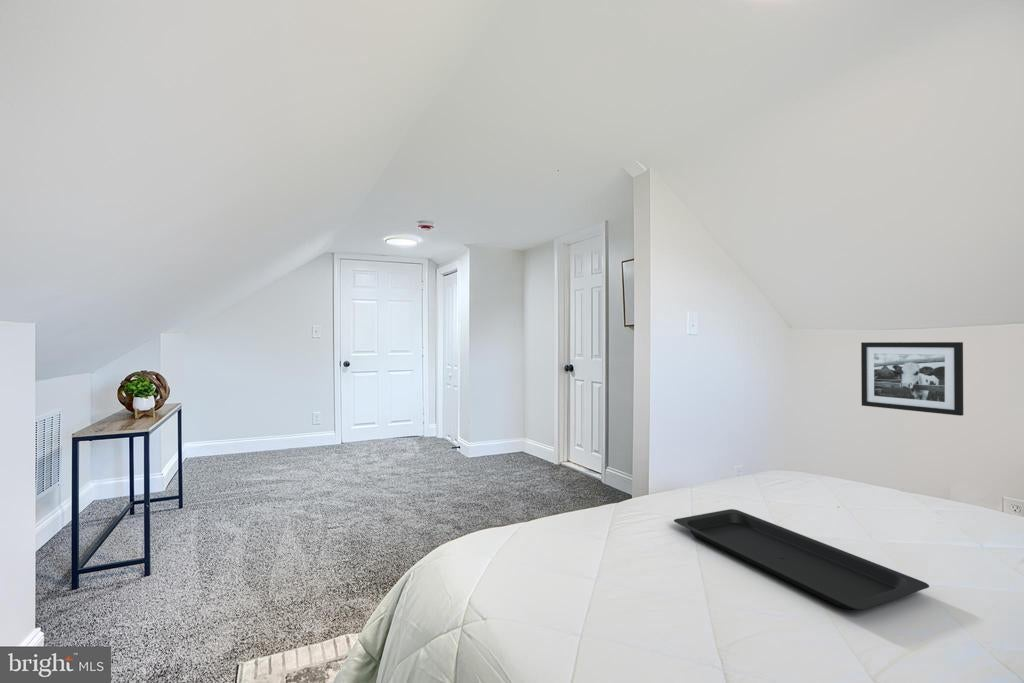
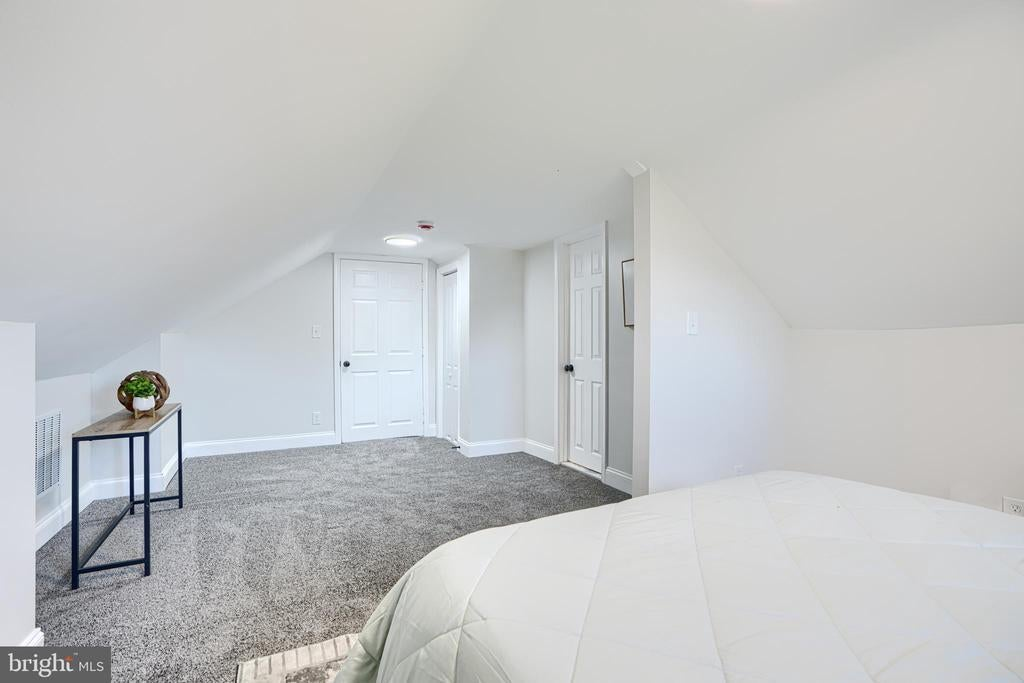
- serving tray [673,508,930,610]
- picture frame [860,341,964,417]
